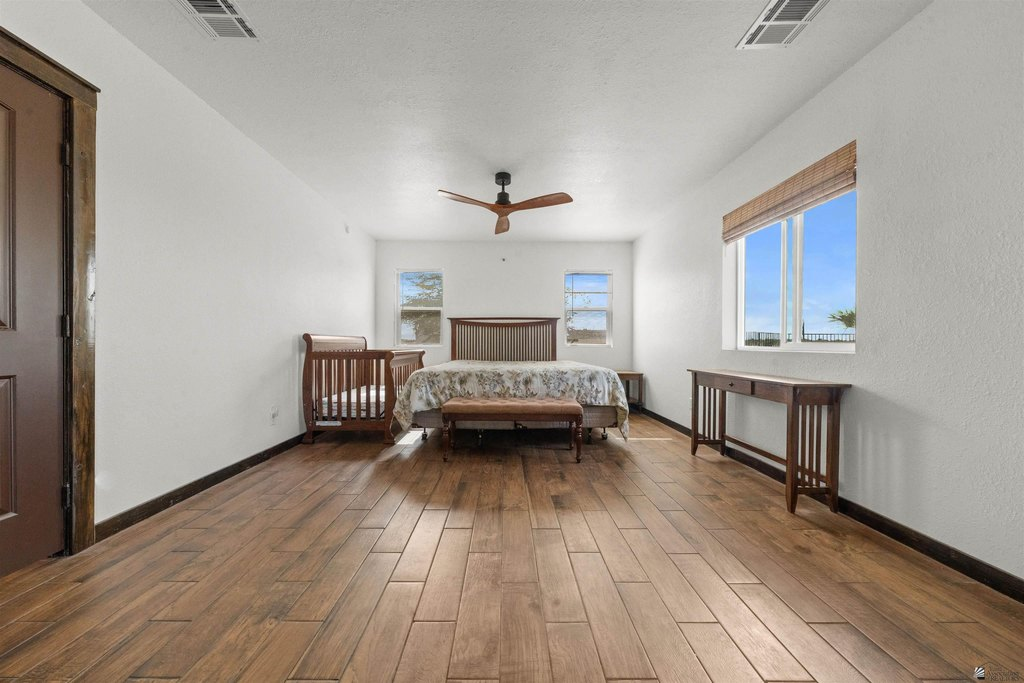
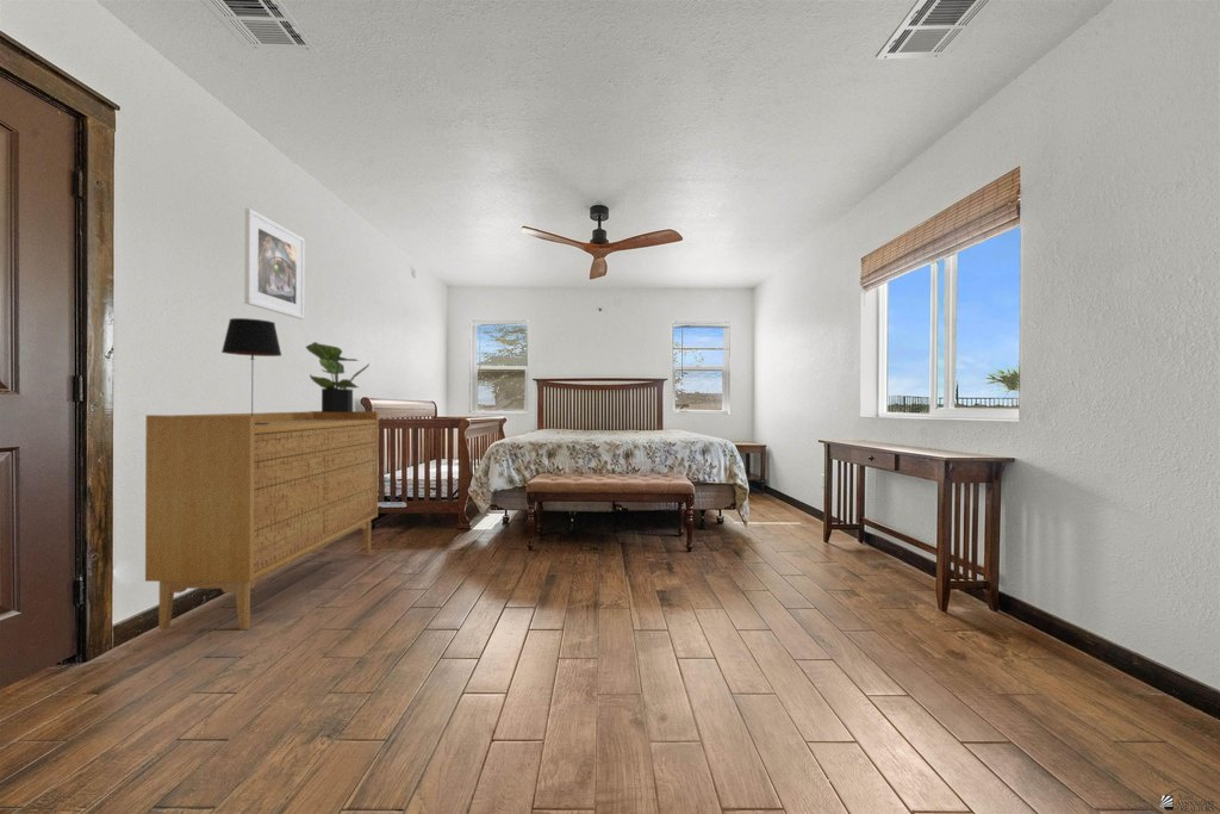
+ potted plant [305,341,371,412]
+ sideboard [144,410,380,630]
+ table lamp [220,317,282,424]
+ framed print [243,207,306,321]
